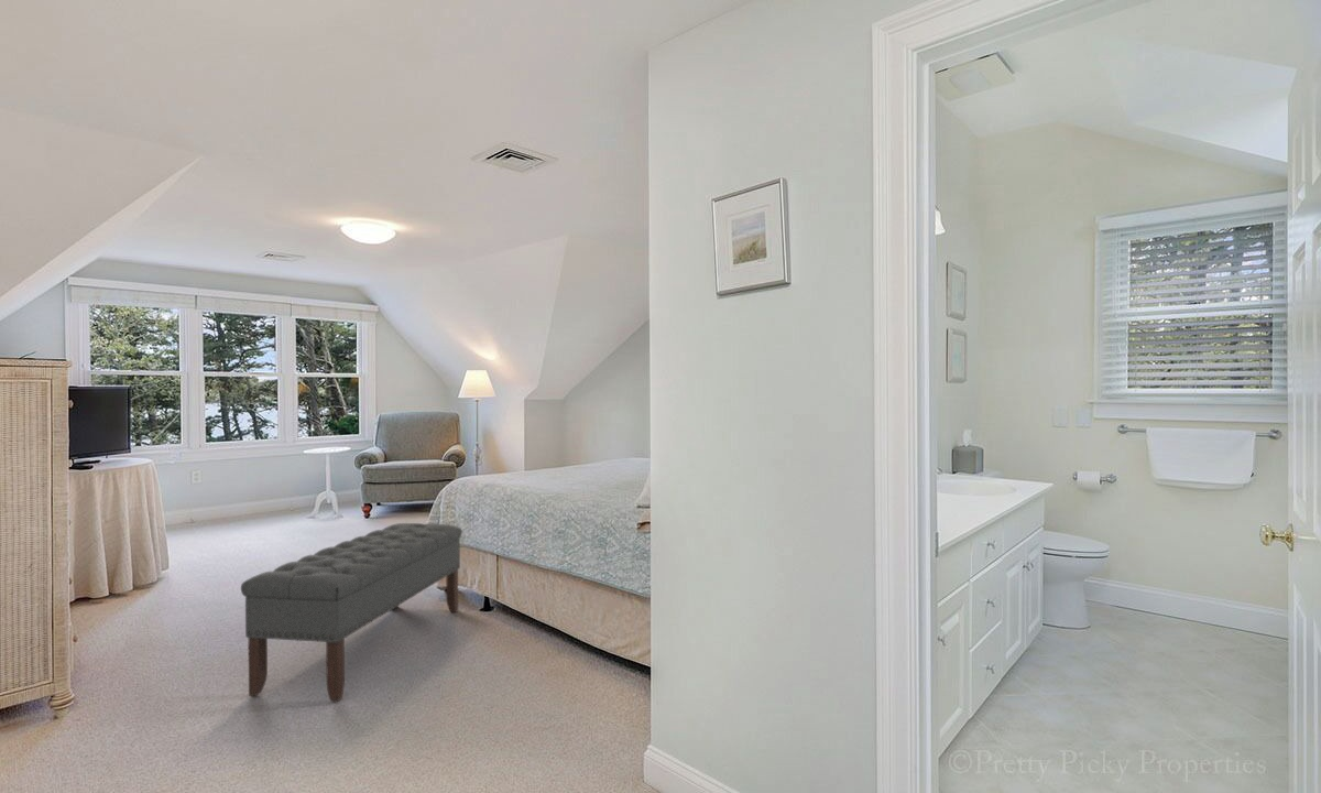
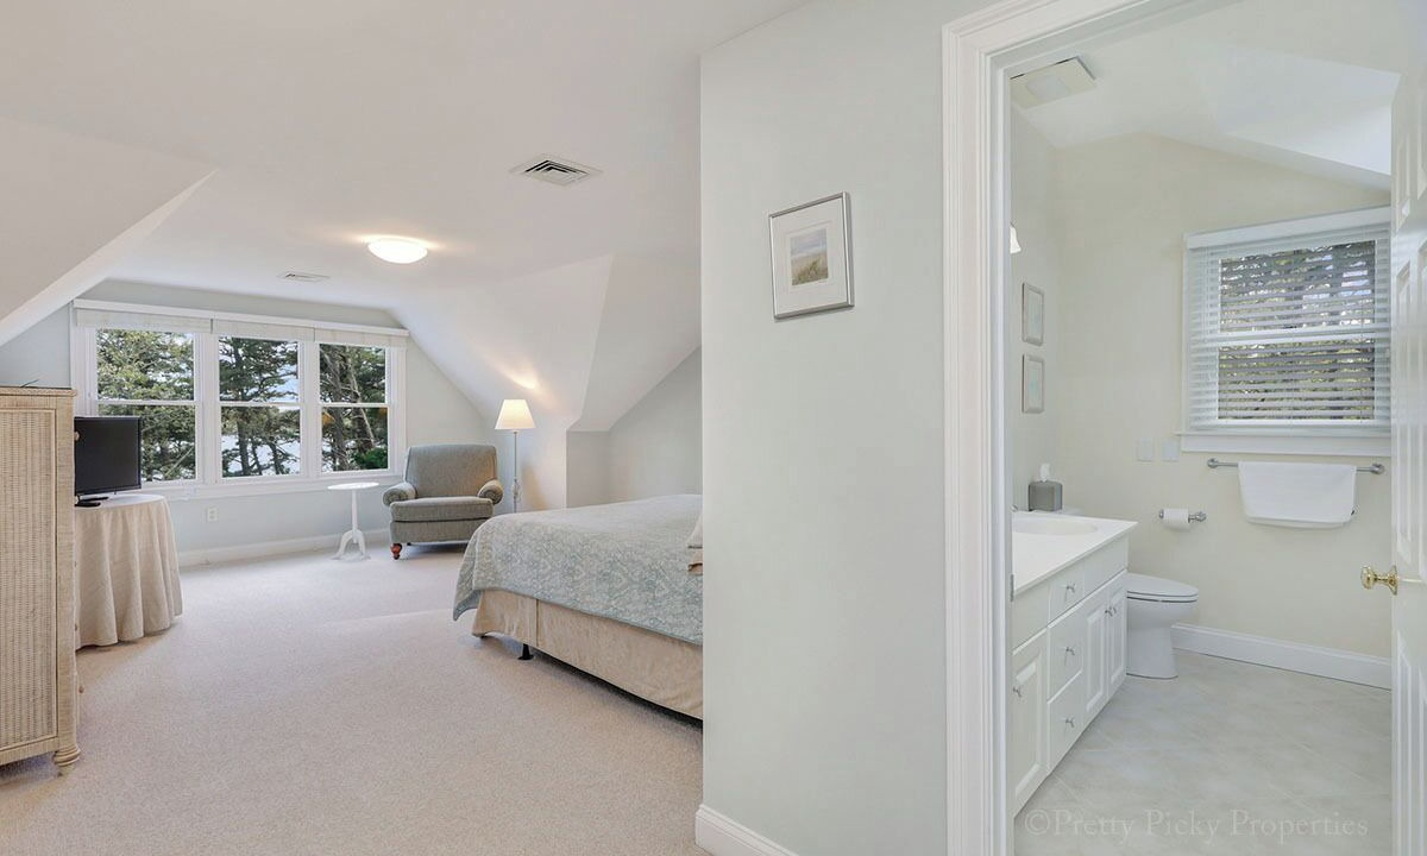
- bench [240,522,463,703]
